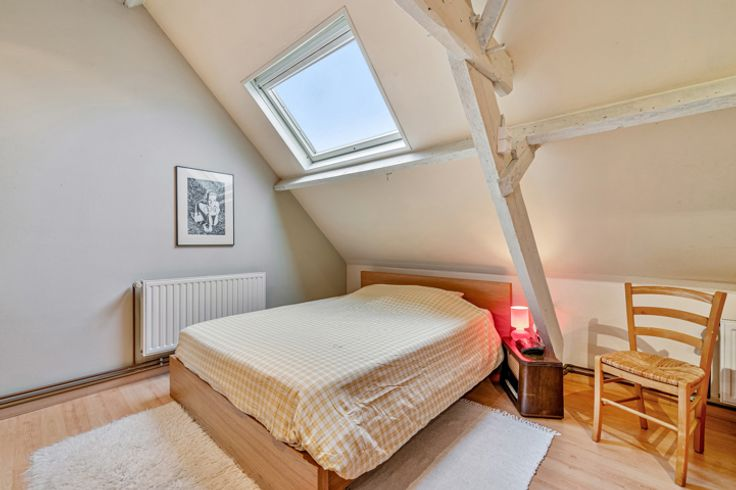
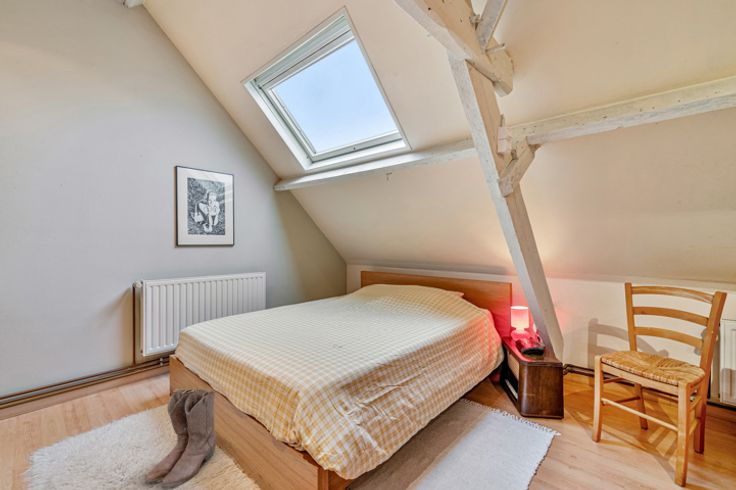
+ boots [142,387,217,489]
